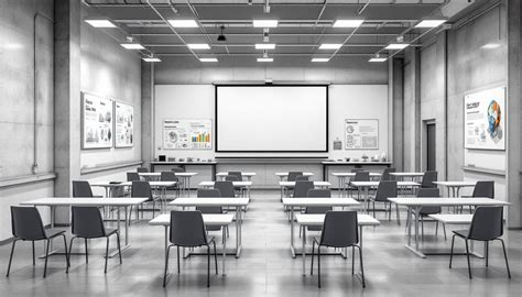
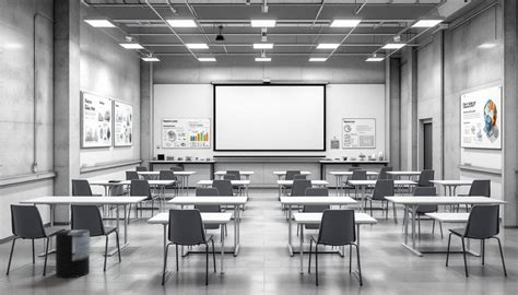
+ trash can [55,228,91,279]
